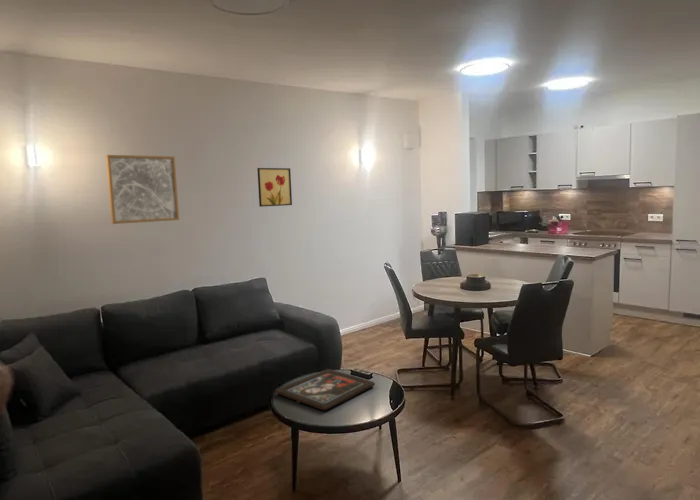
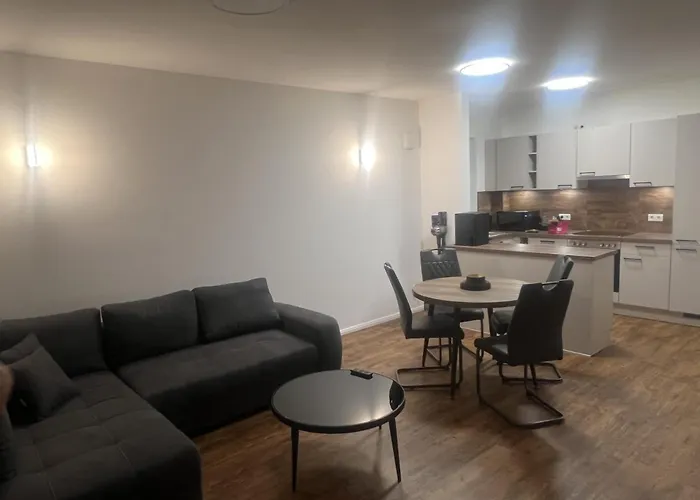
- wall art [256,167,293,208]
- wall art [105,154,180,225]
- religious icon [274,368,376,411]
